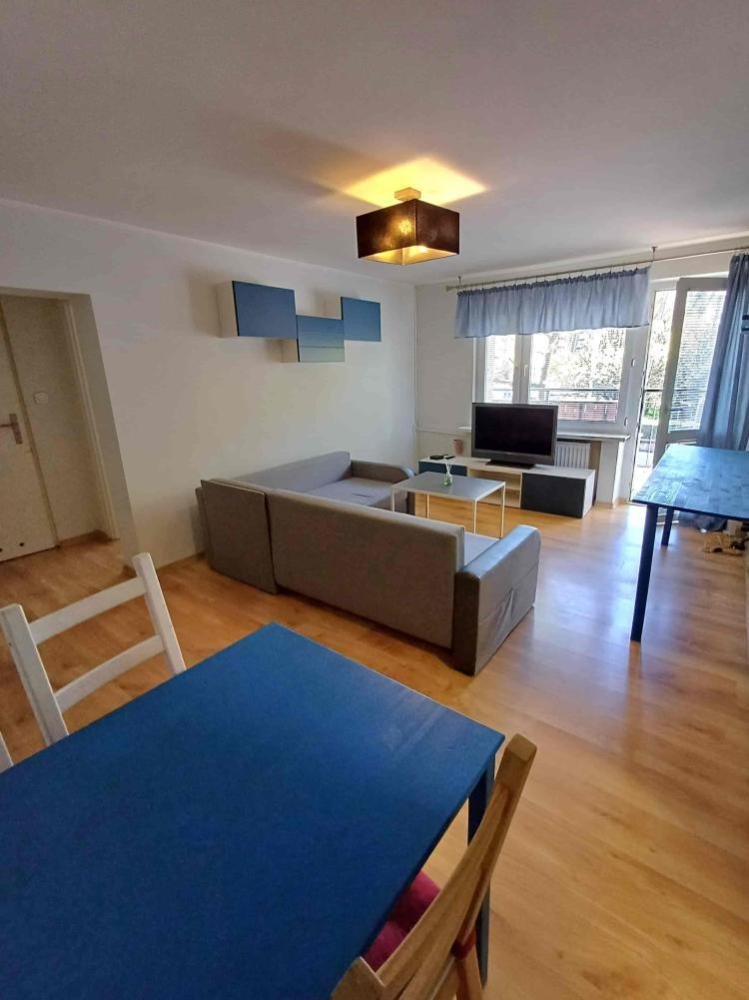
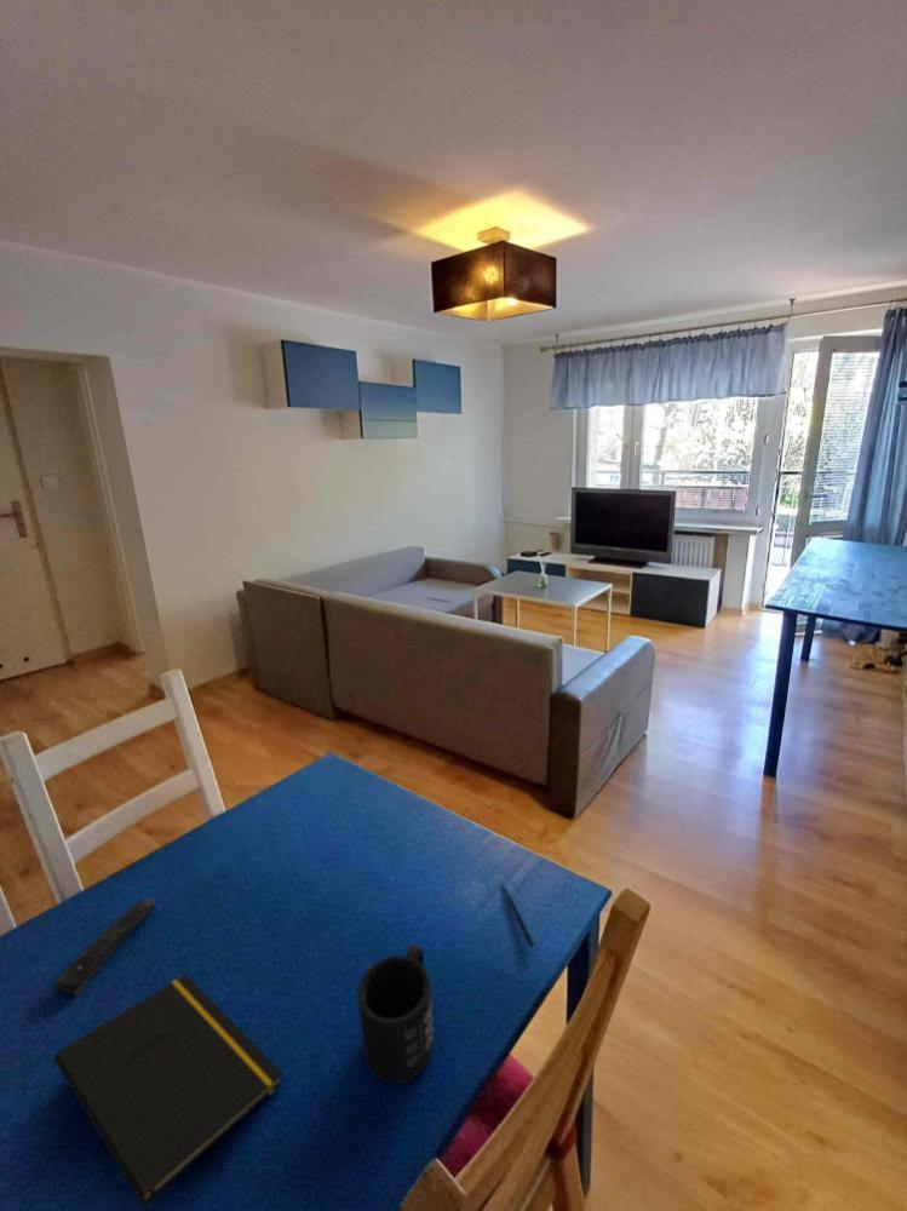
+ remote control [53,897,156,995]
+ pen [500,882,535,948]
+ mug [356,943,435,1085]
+ notepad [53,972,283,1211]
